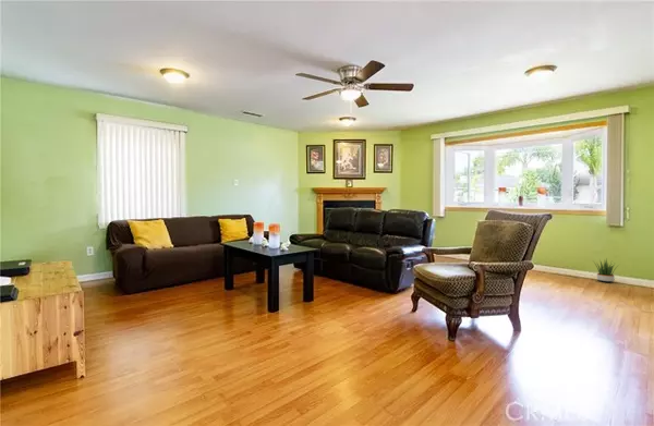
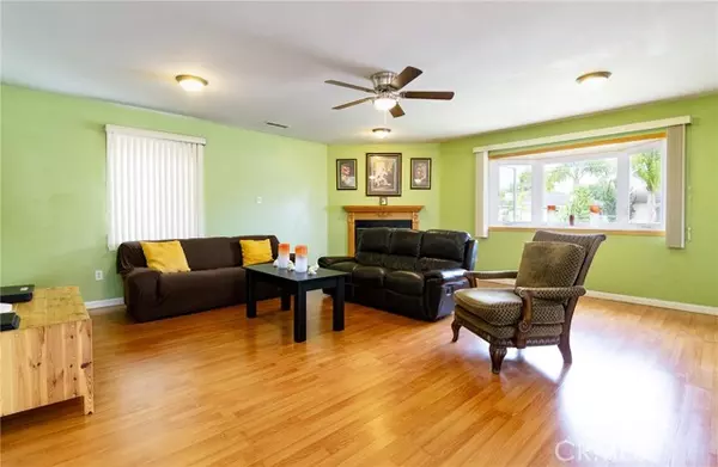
- potted plant [593,257,620,283]
